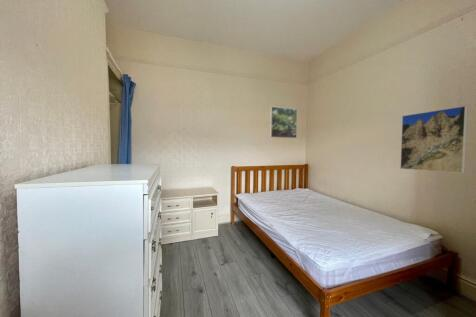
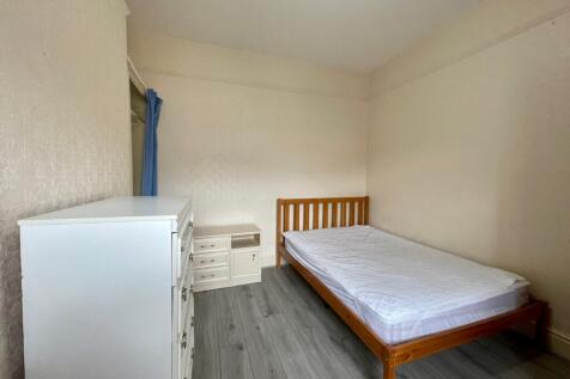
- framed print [269,106,298,139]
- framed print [399,105,469,174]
